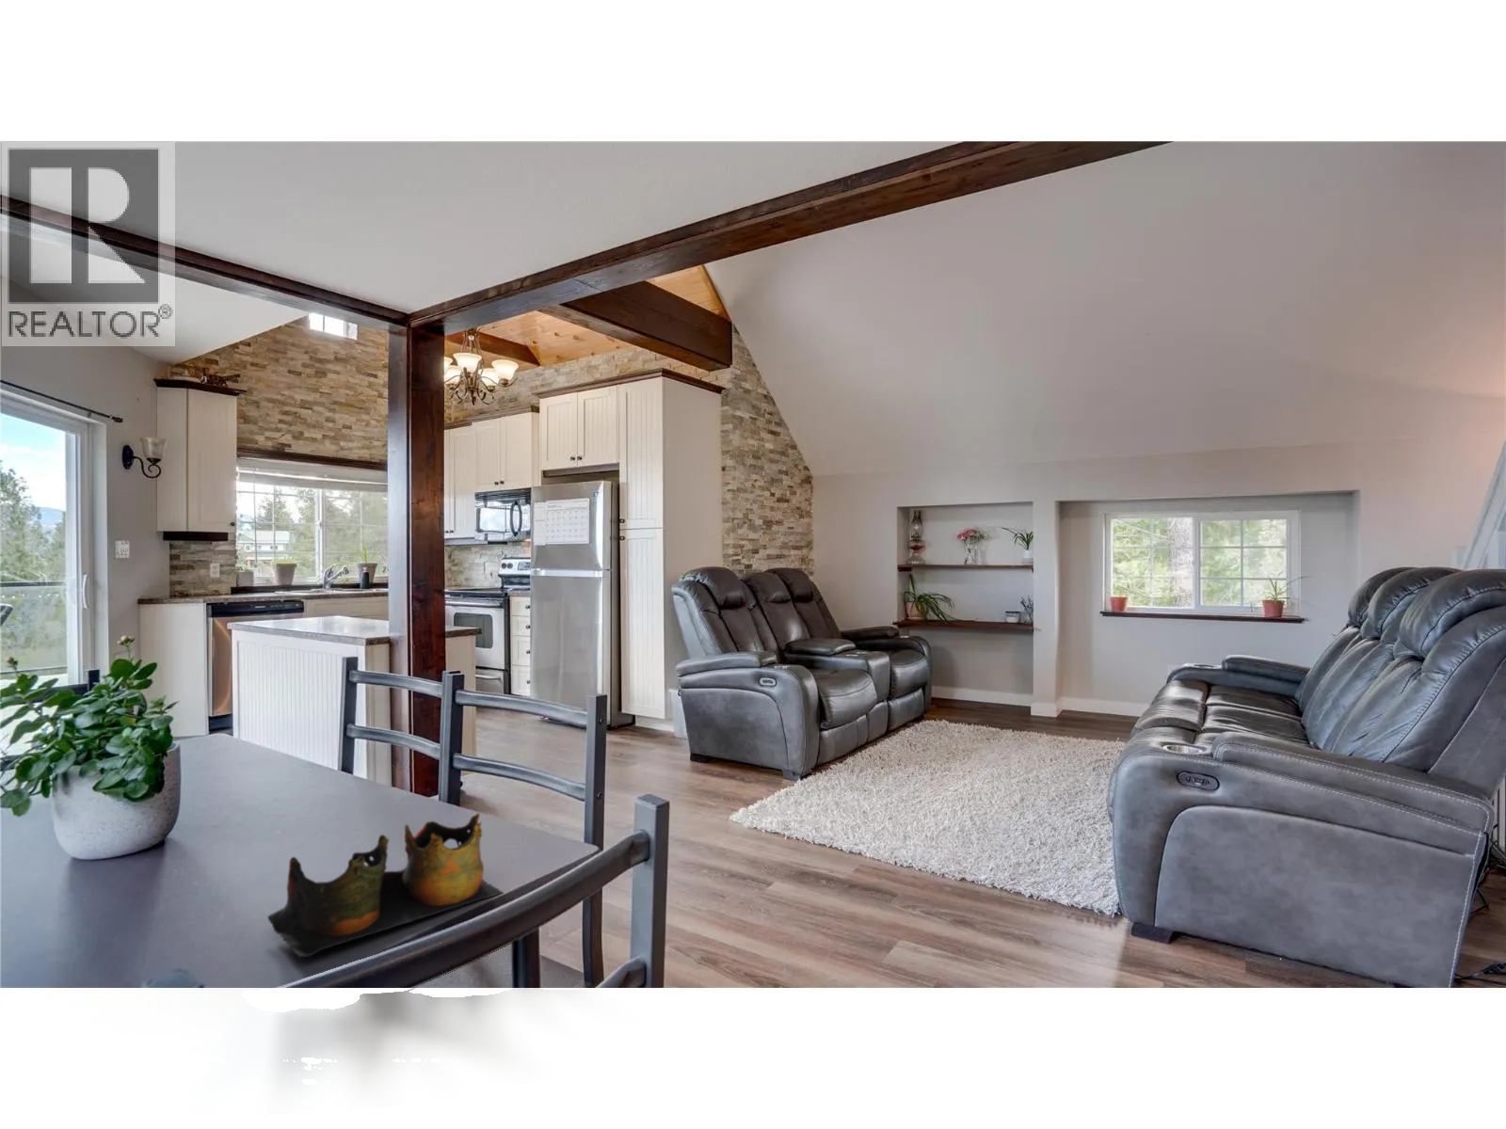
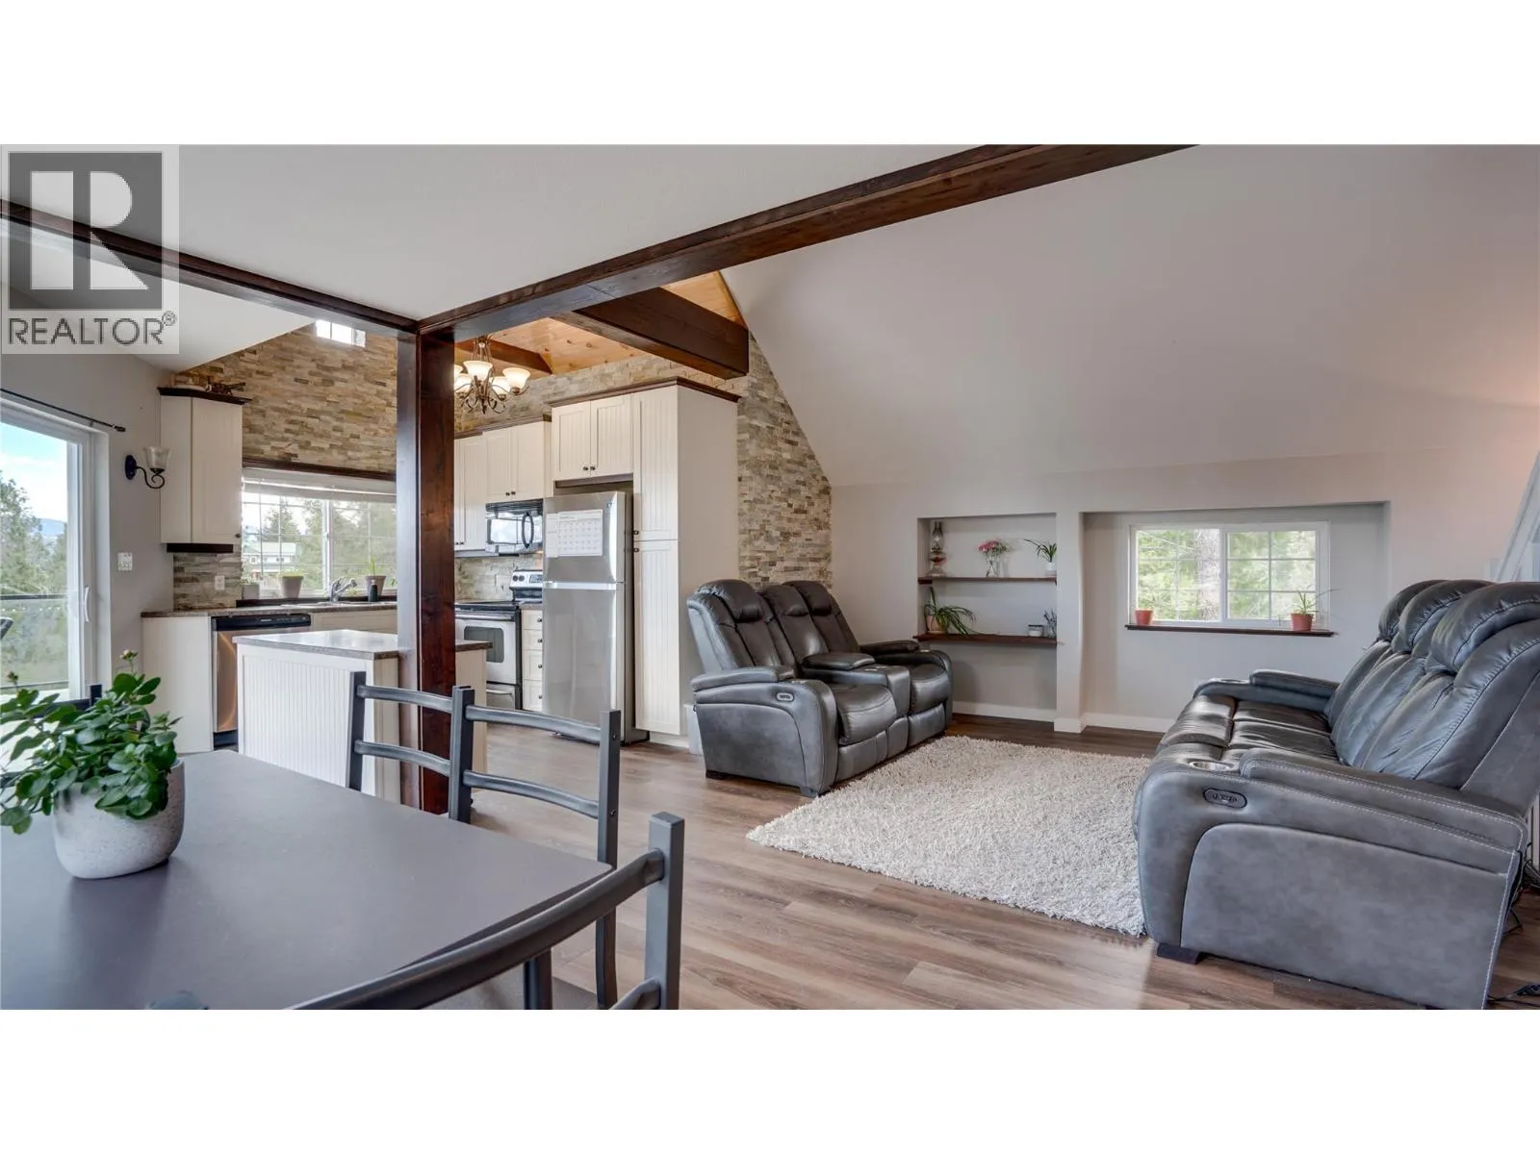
- decorative bowl [267,812,504,958]
